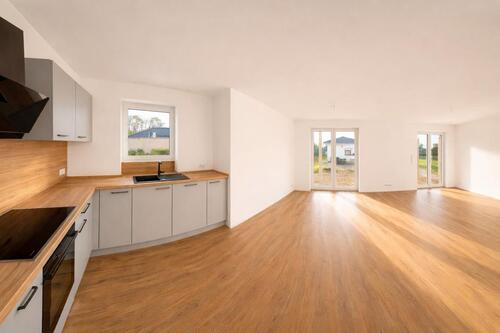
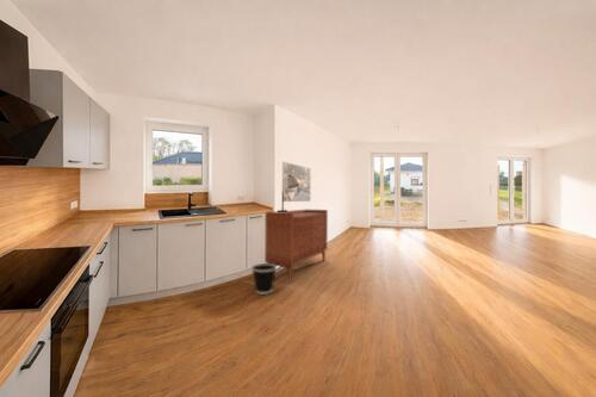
+ sideboard [263,209,329,284]
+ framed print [281,161,312,203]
+ lamp [277,174,299,212]
+ wastebasket [250,262,278,296]
